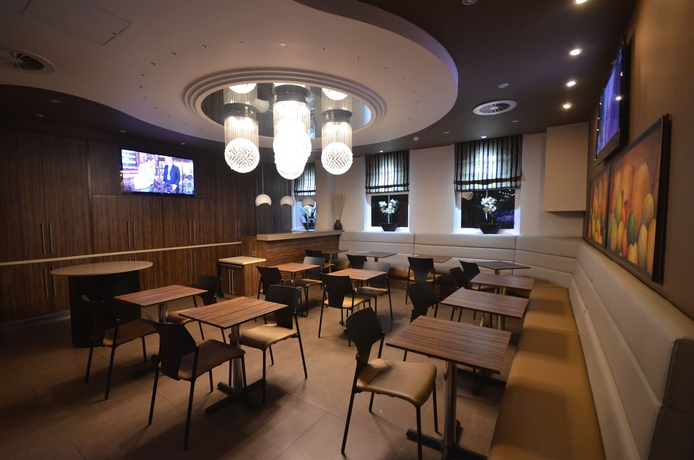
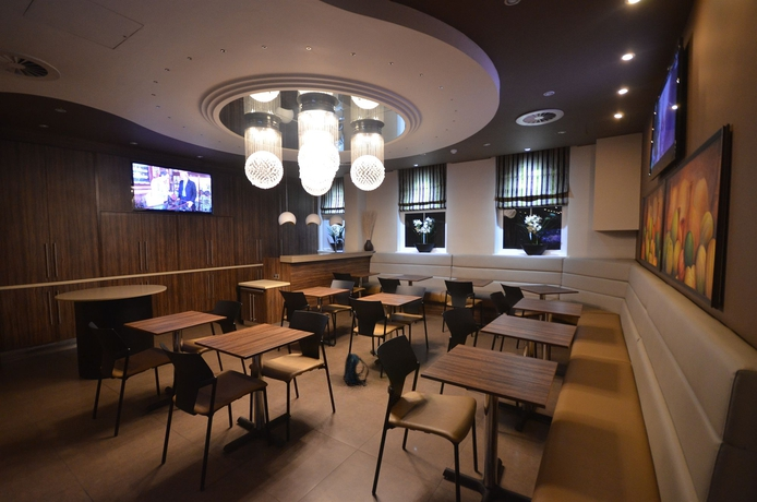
+ backpack [343,352,370,387]
